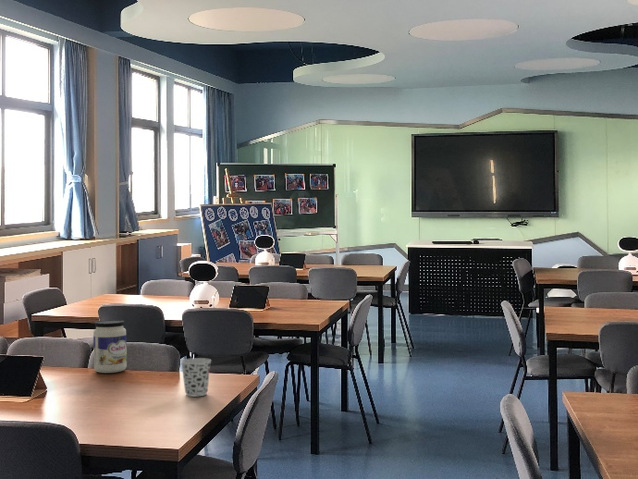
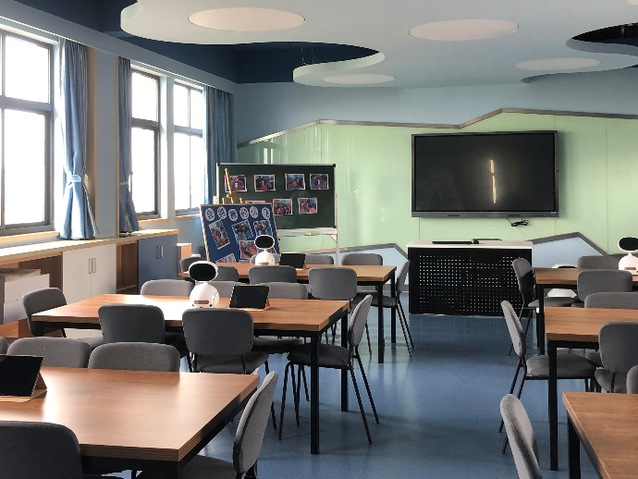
- jar [92,319,128,374]
- cup [180,357,212,398]
